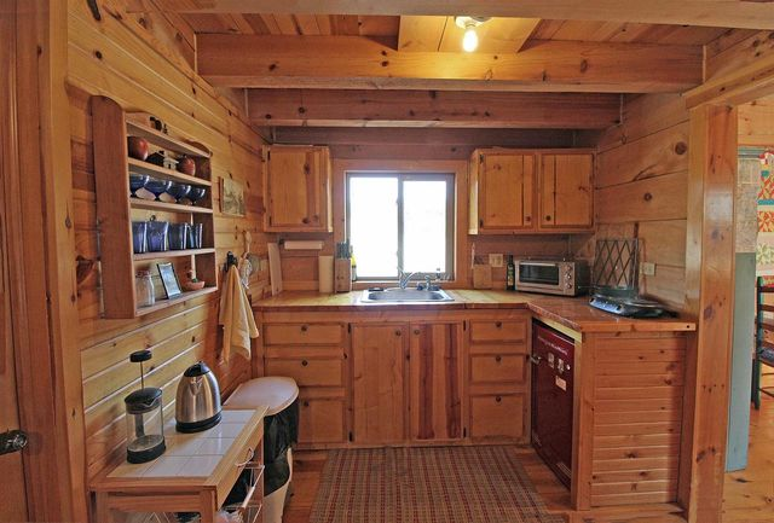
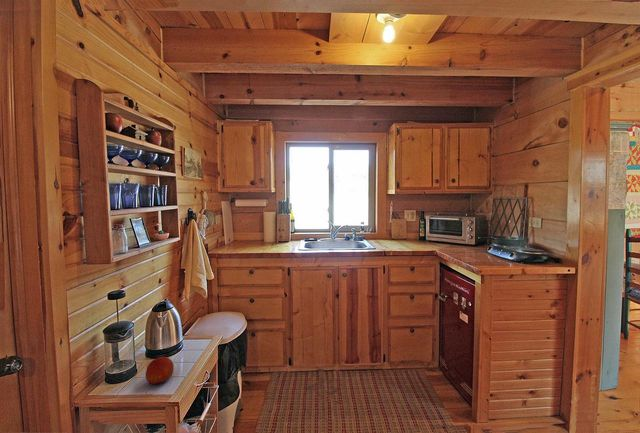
+ fruit [145,356,175,386]
